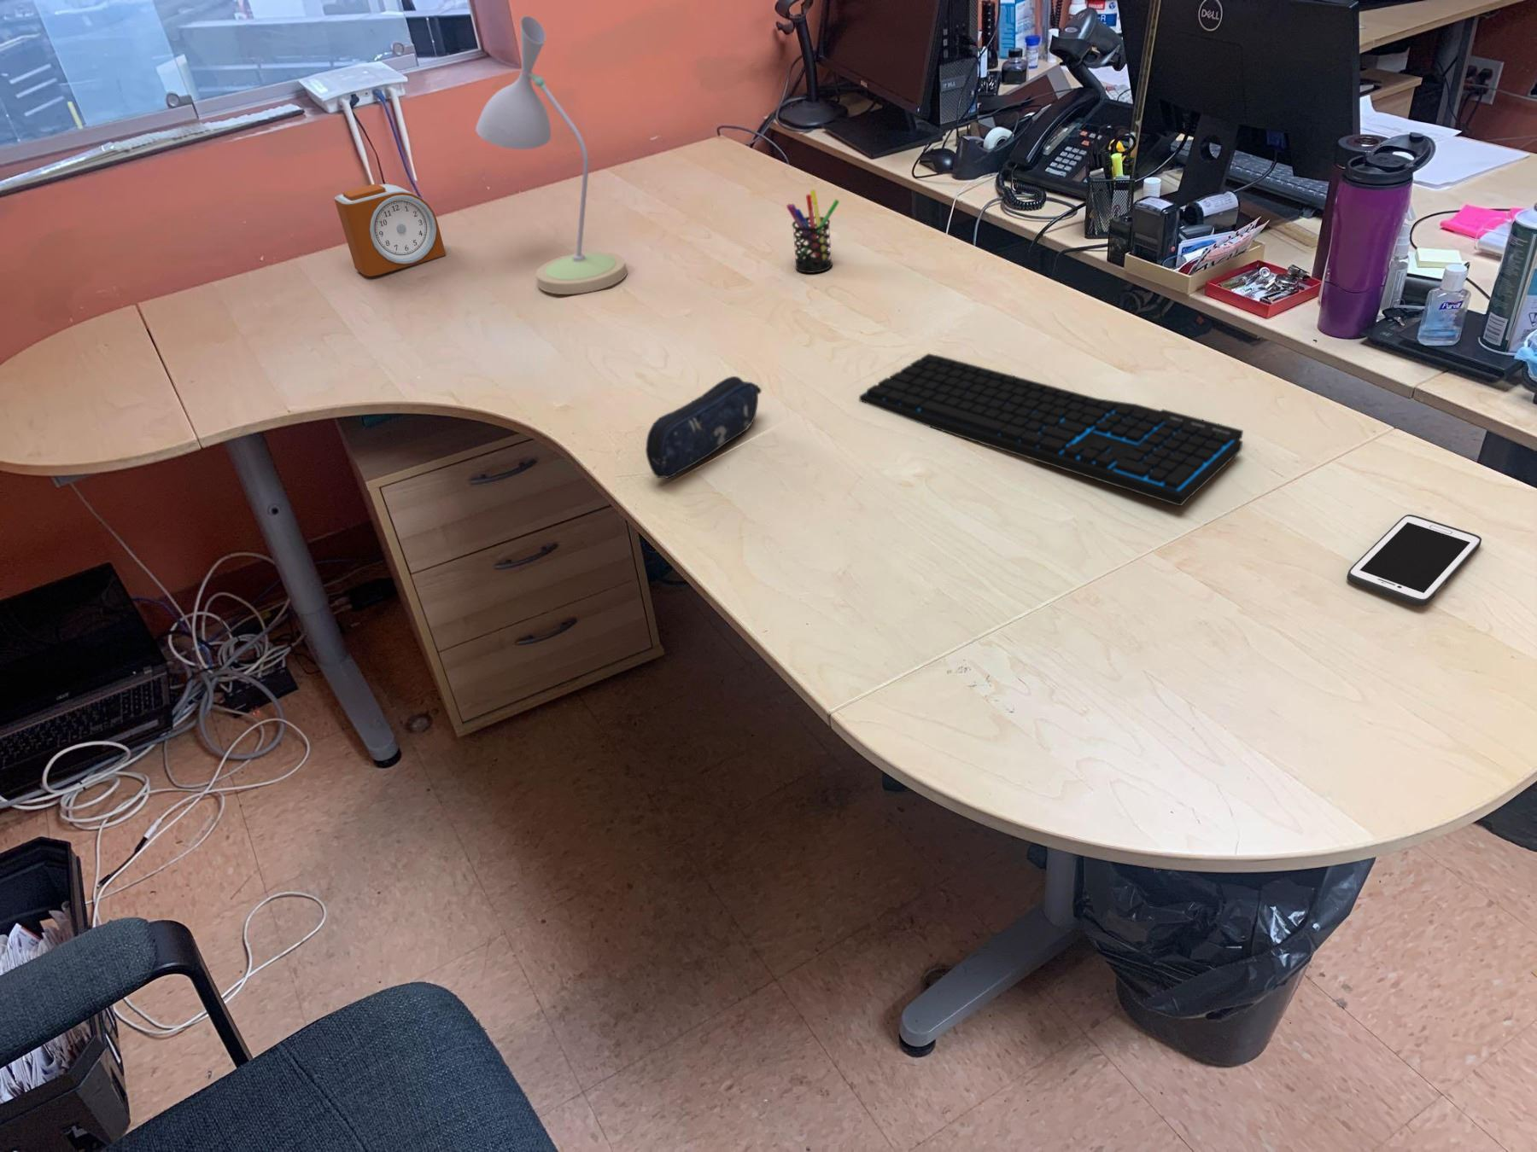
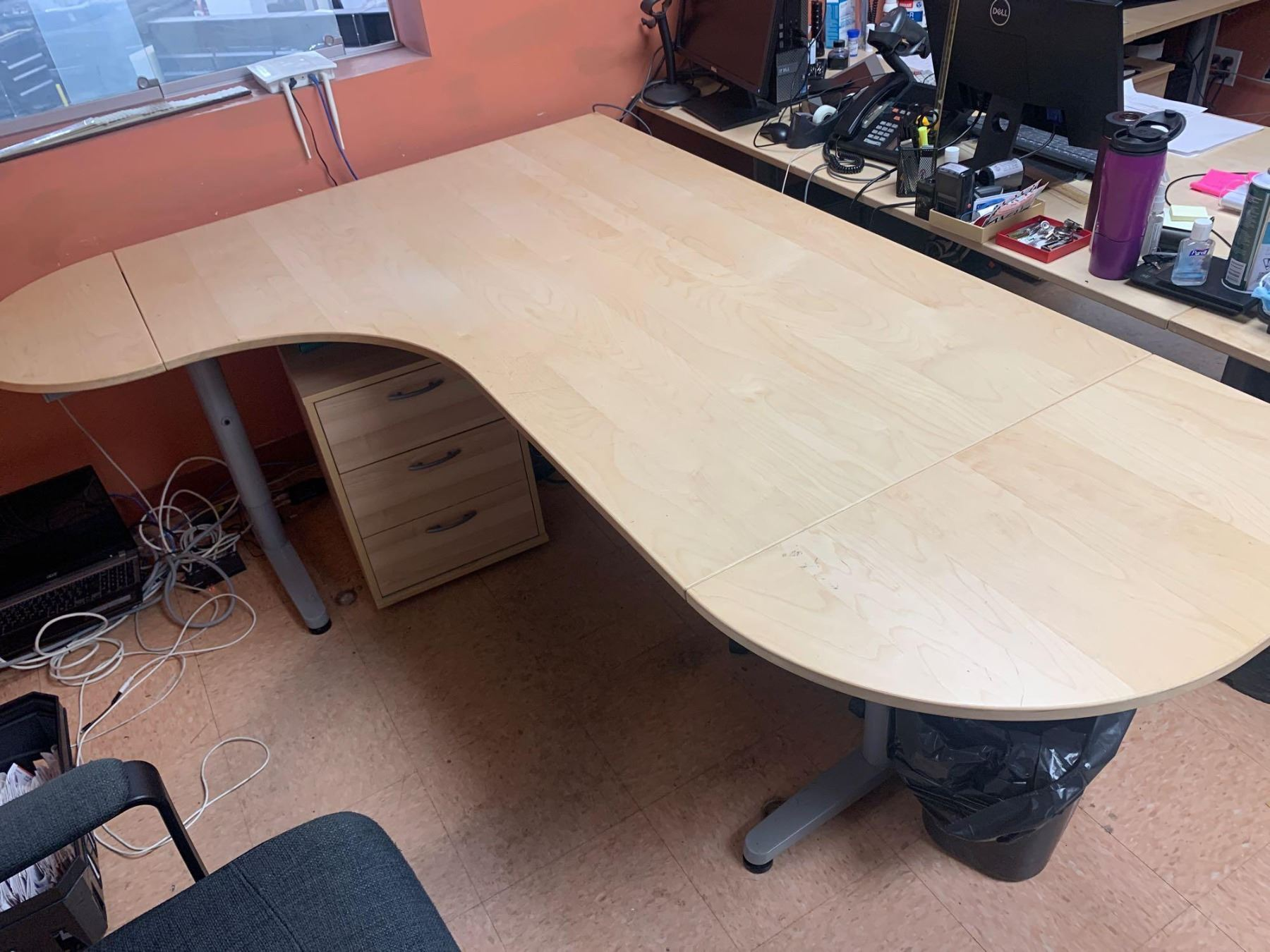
- pencil case [645,375,762,479]
- cell phone [1346,514,1483,607]
- pen holder [785,189,840,273]
- desk lamp [474,16,628,295]
- keyboard [858,352,1244,508]
- alarm clock [333,183,447,277]
